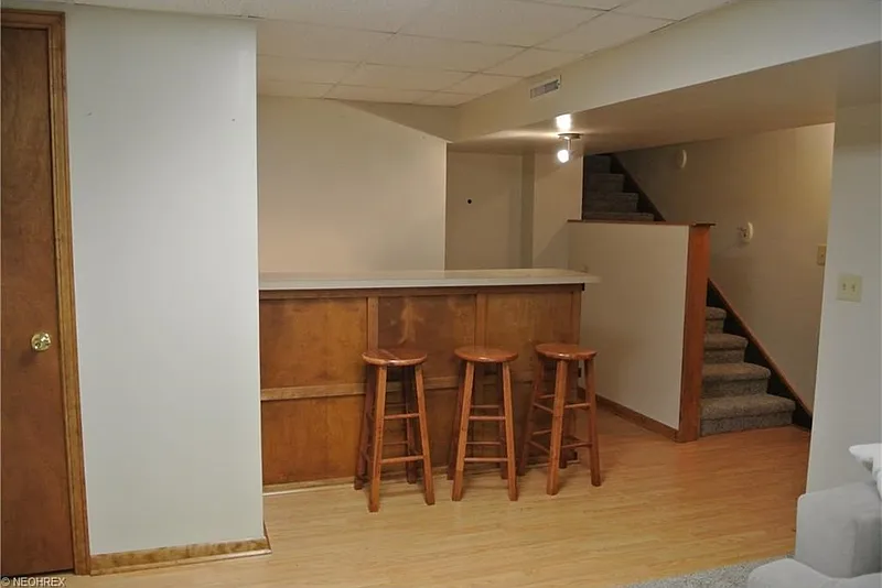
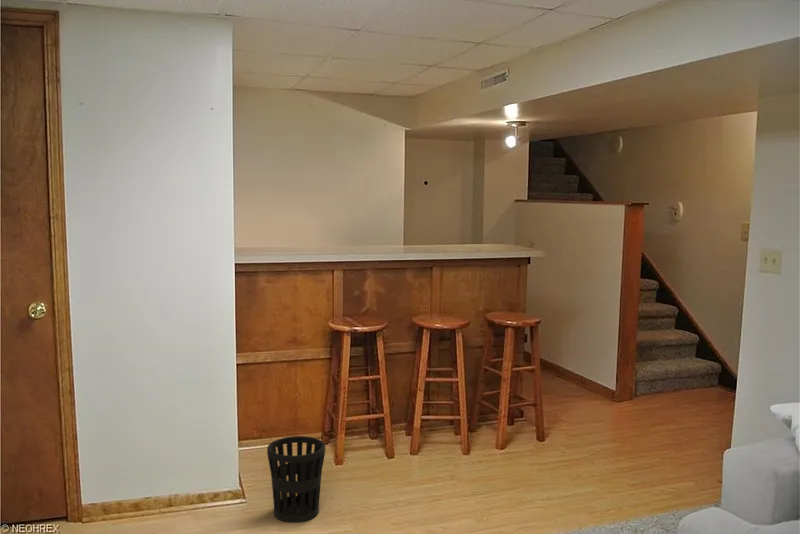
+ wastebasket [266,435,326,523]
